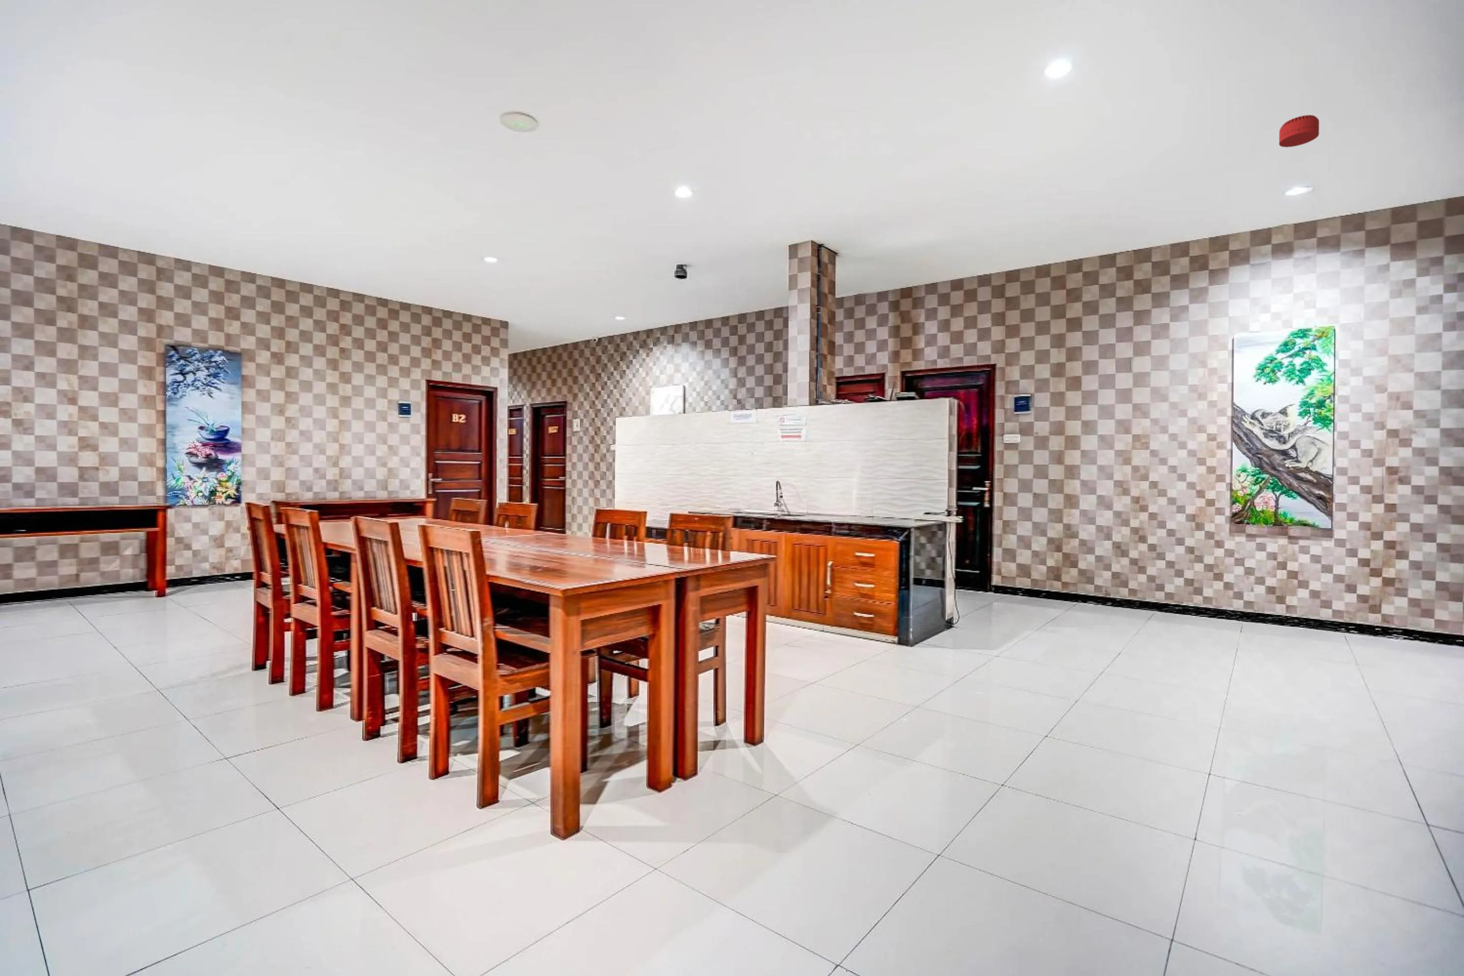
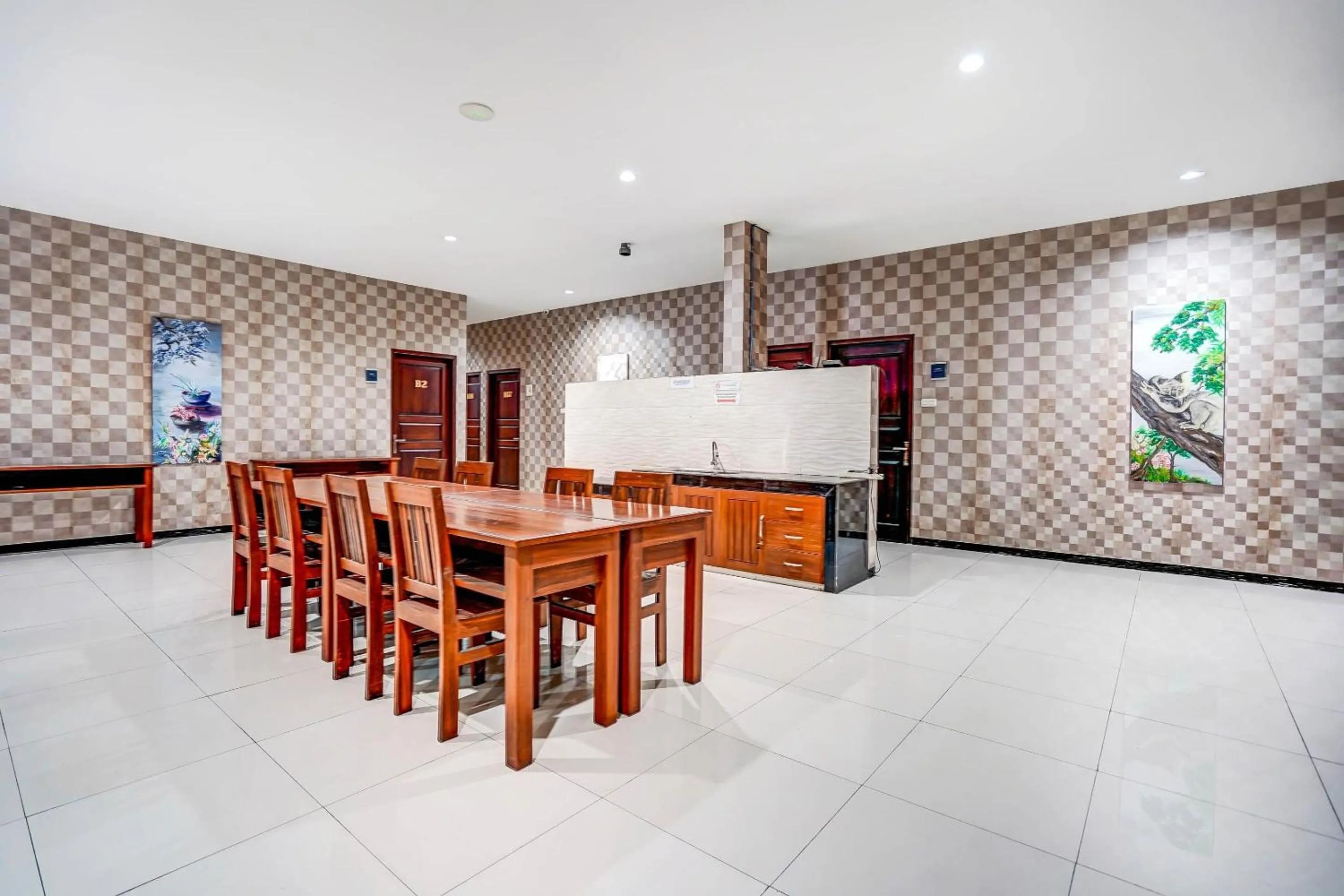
- smoke detector [1279,114,1319,148]
